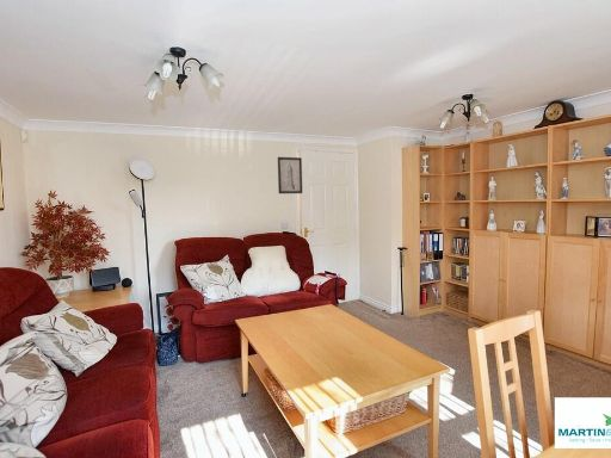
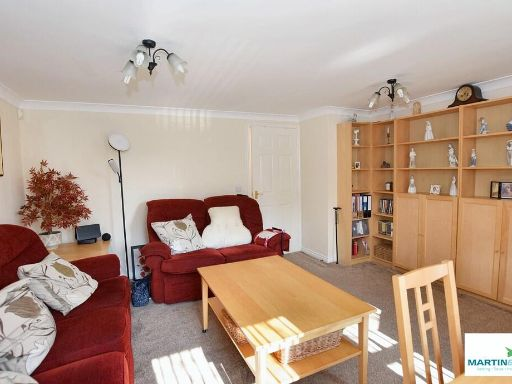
- wall art [277,156,303,194]
